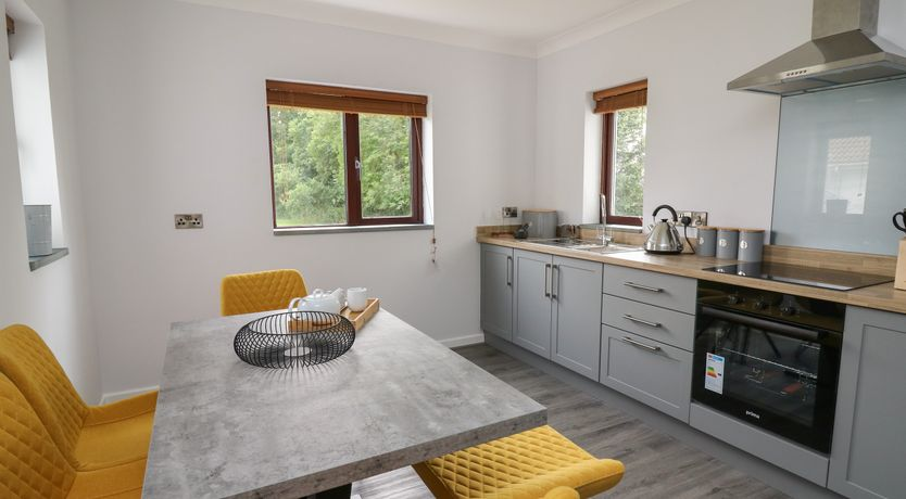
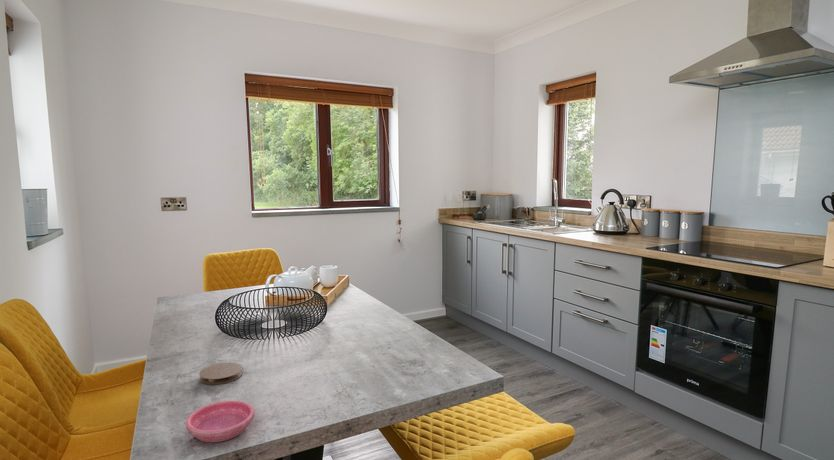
+ saucer [185,400,255,443]
+ coaster [198,362,243,385]
